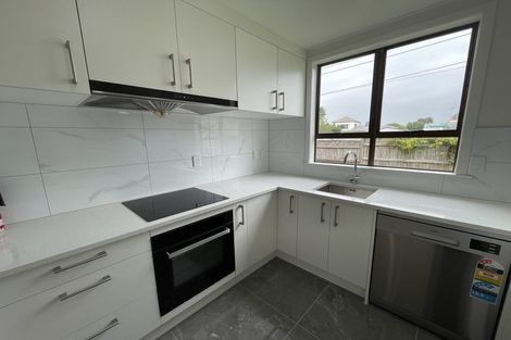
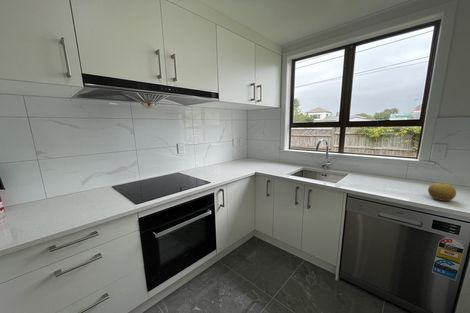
+ fruit [427,182,457,202]
